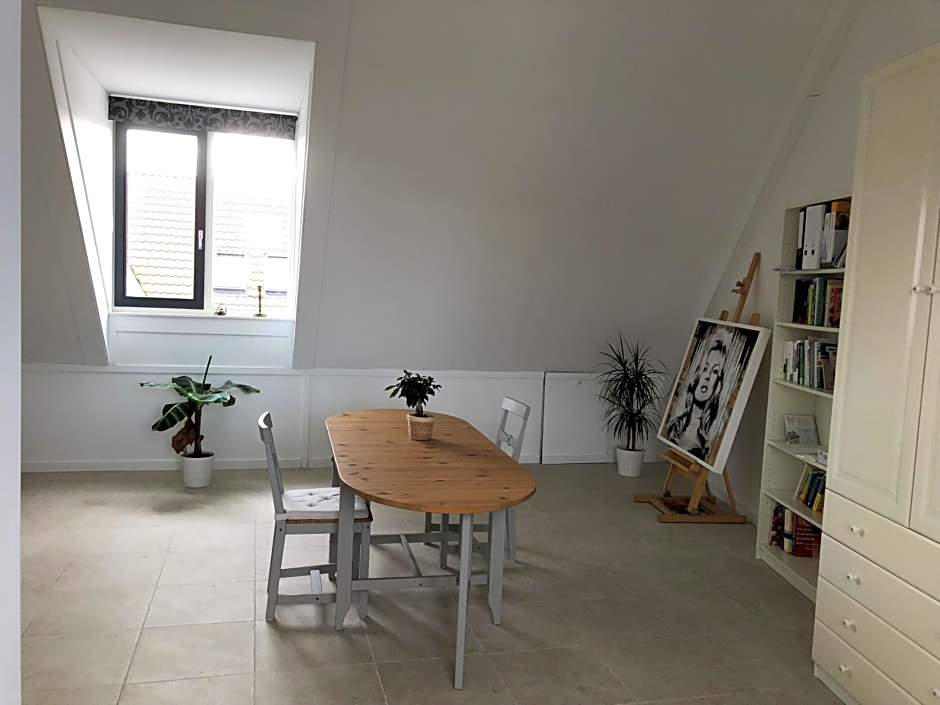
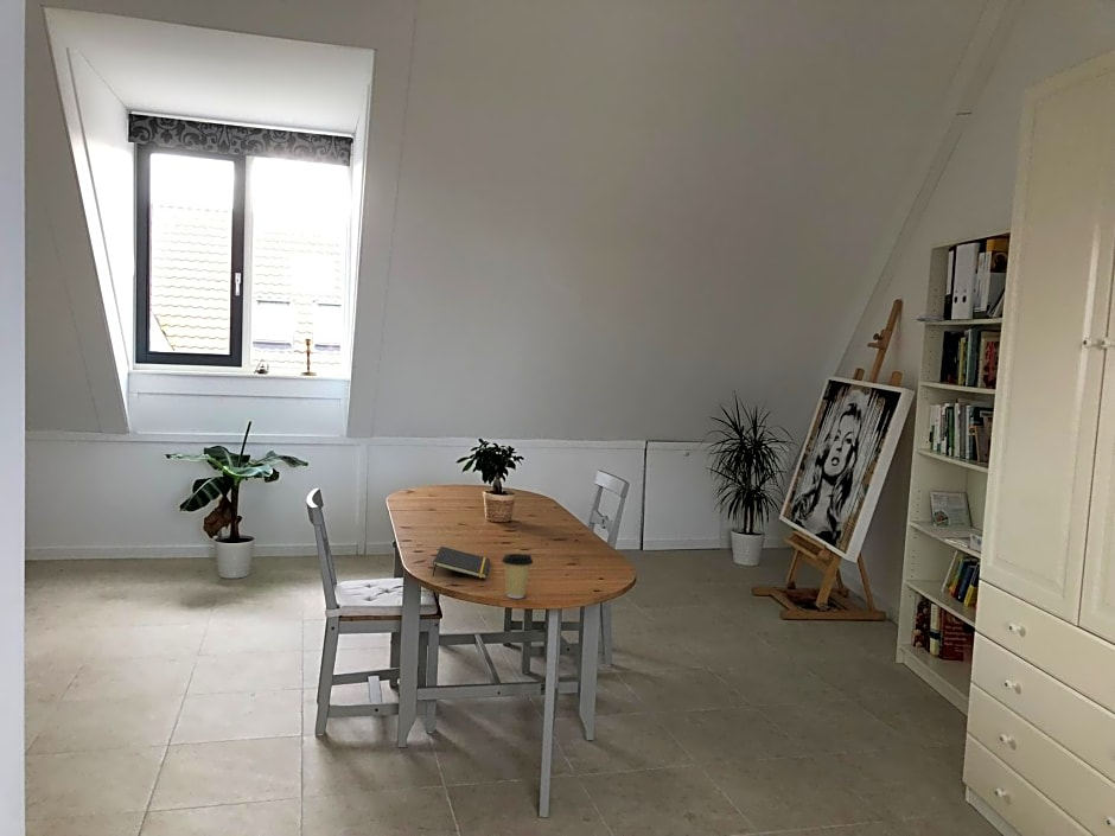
+ notepad [432,545,491,580]
+ coffee cup [501,553,534,599]
